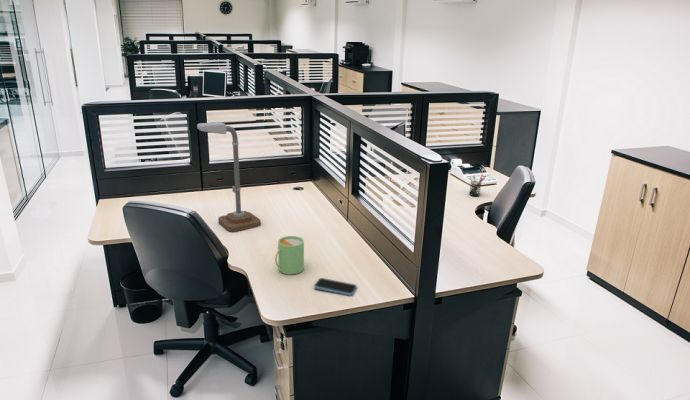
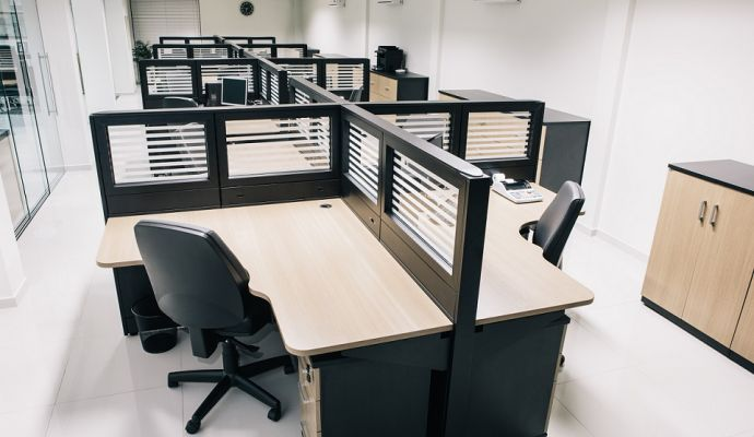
- smartphone [313,277,358,296]
- desk lamp [196,121,262,233]
- mug [274,235,305,275]
- pen holder [468,173,486,197]
